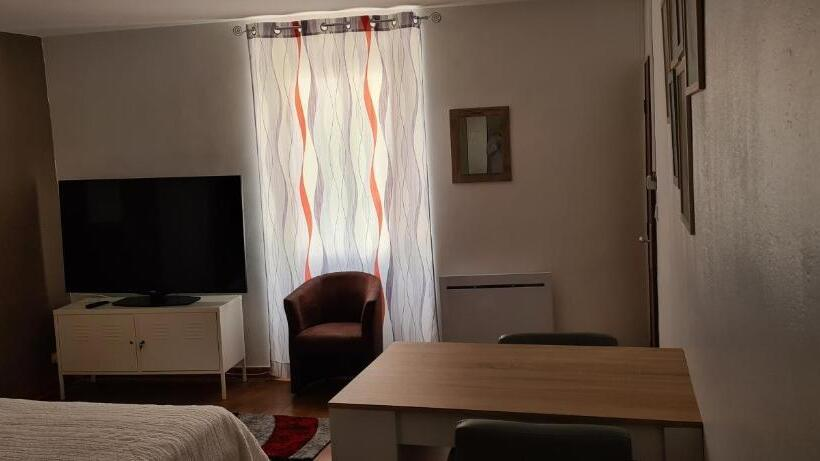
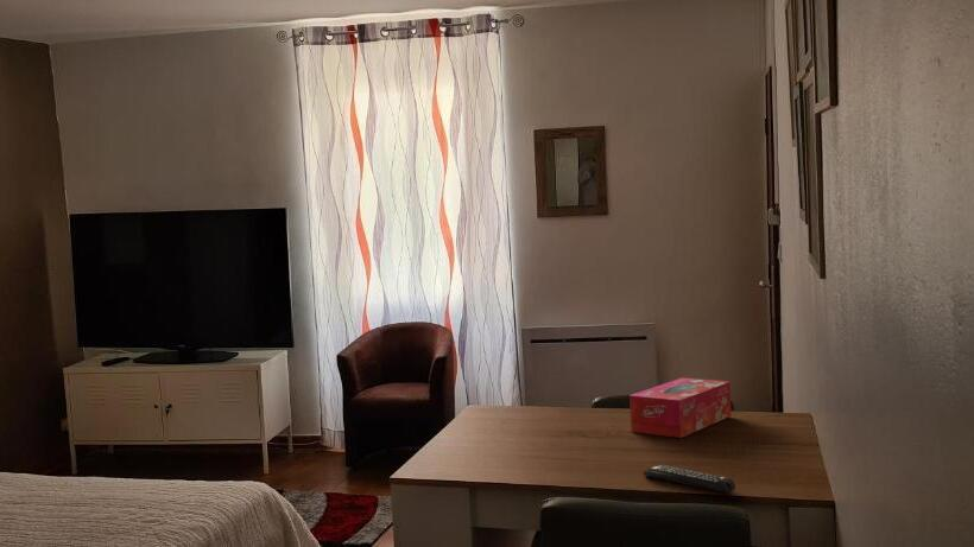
+ remote control [643,464,736,494]
+ tissue box [628,376,732,439]
